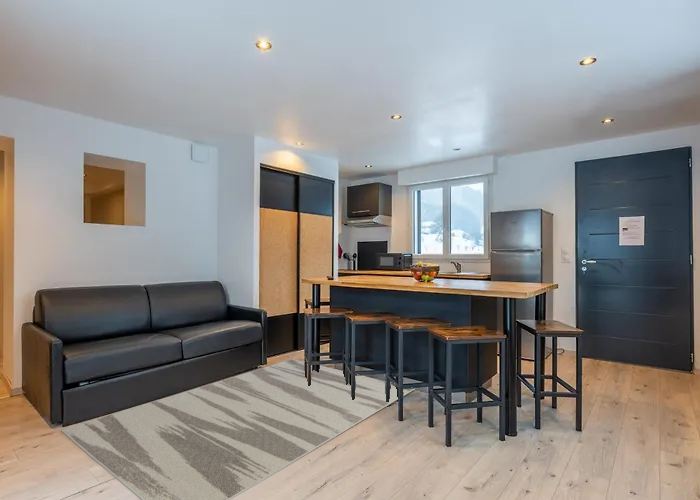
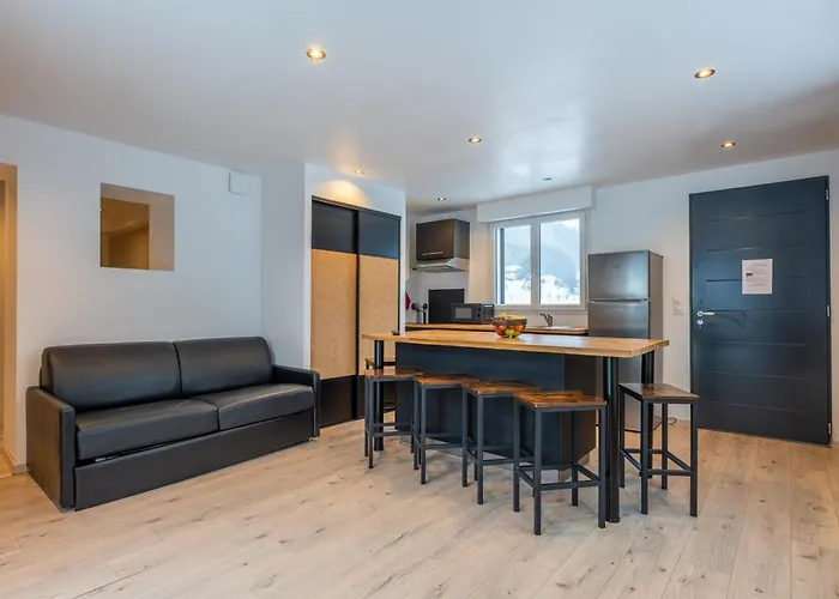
- rug [60,358,416,500]
